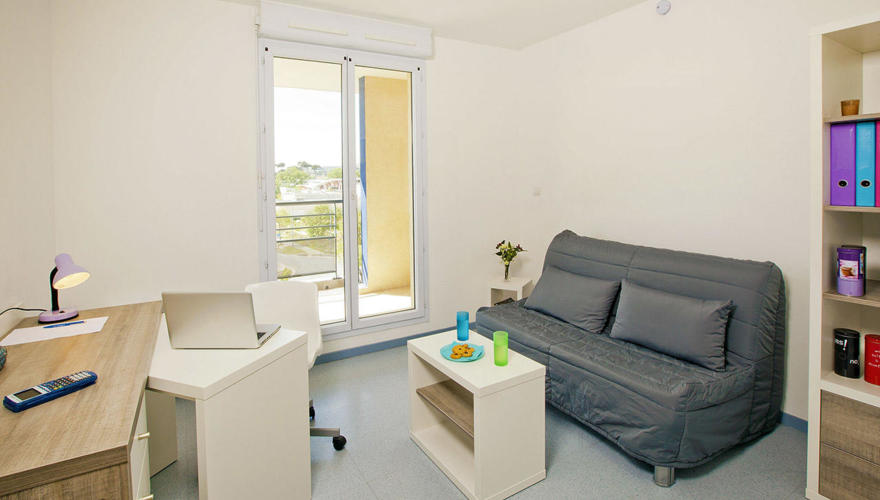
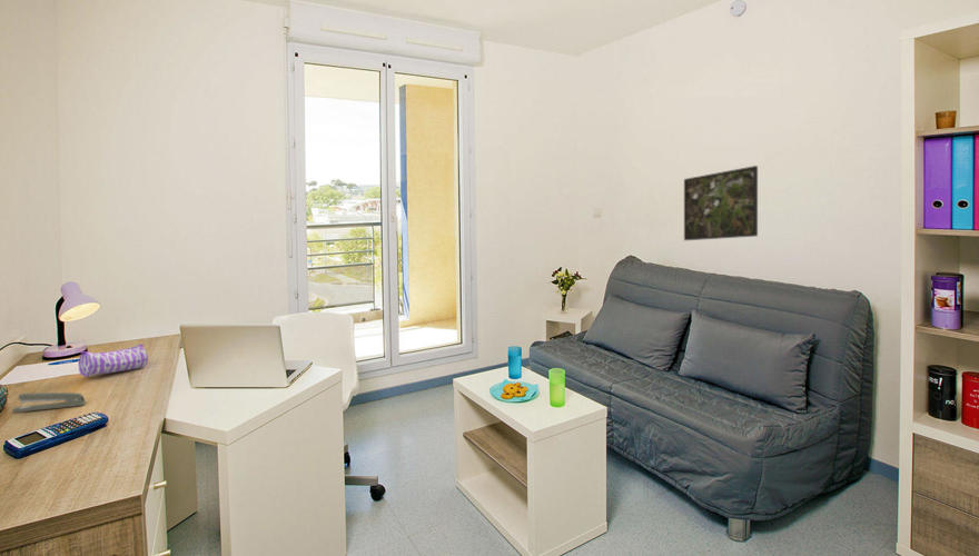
+ pencil case [78,344,149,378]
+ stapler [10,391,87,414]
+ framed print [683,165,759,241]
